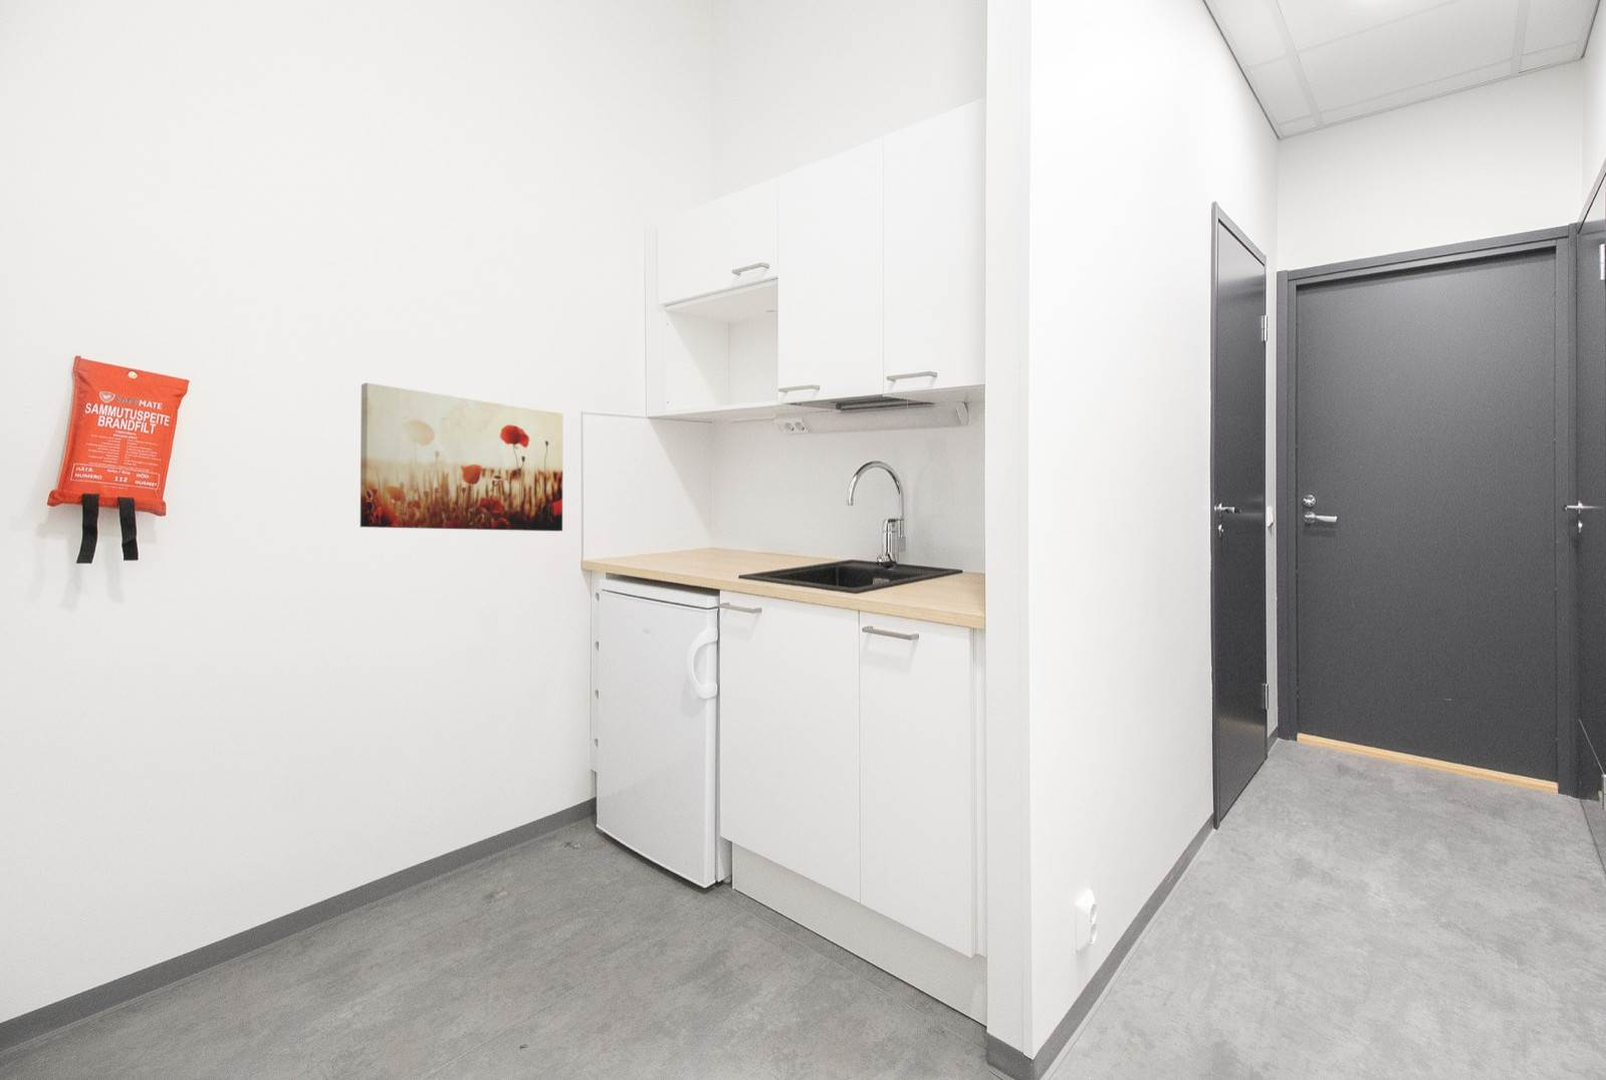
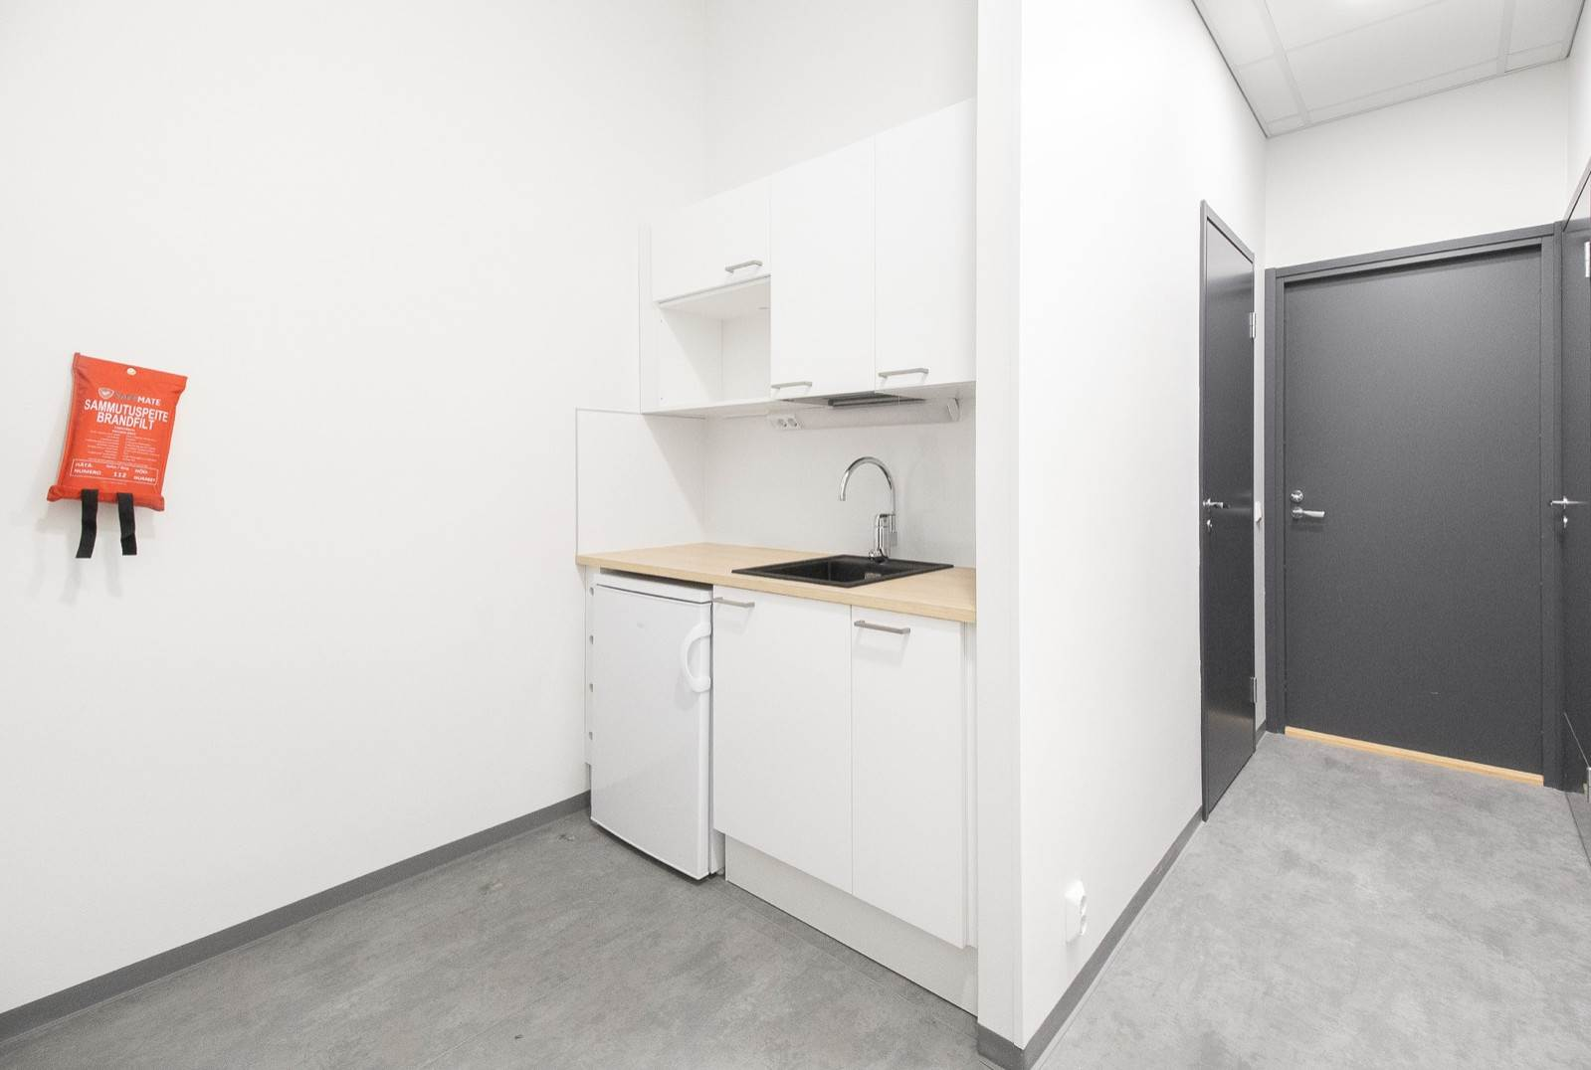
- wall art [359,381,564,532]
